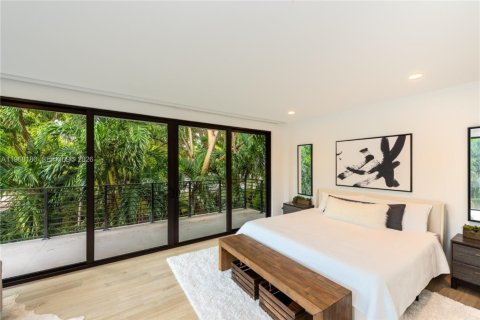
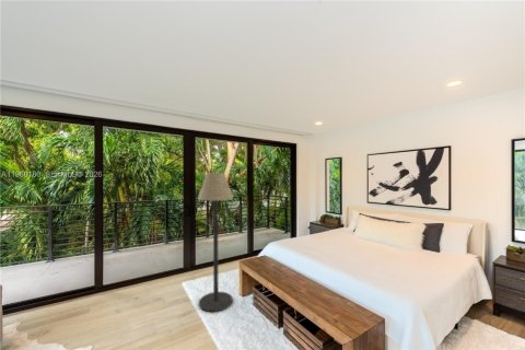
+ floor lamp [197,172,234,313]
